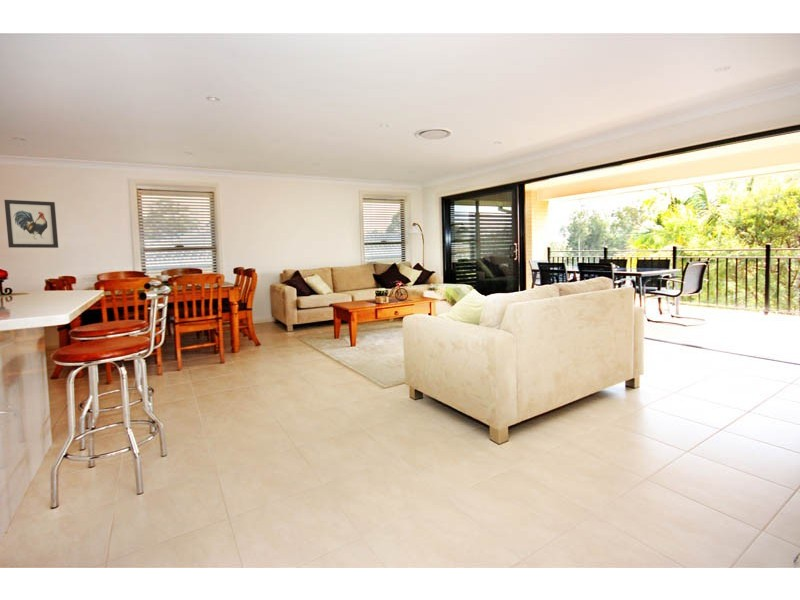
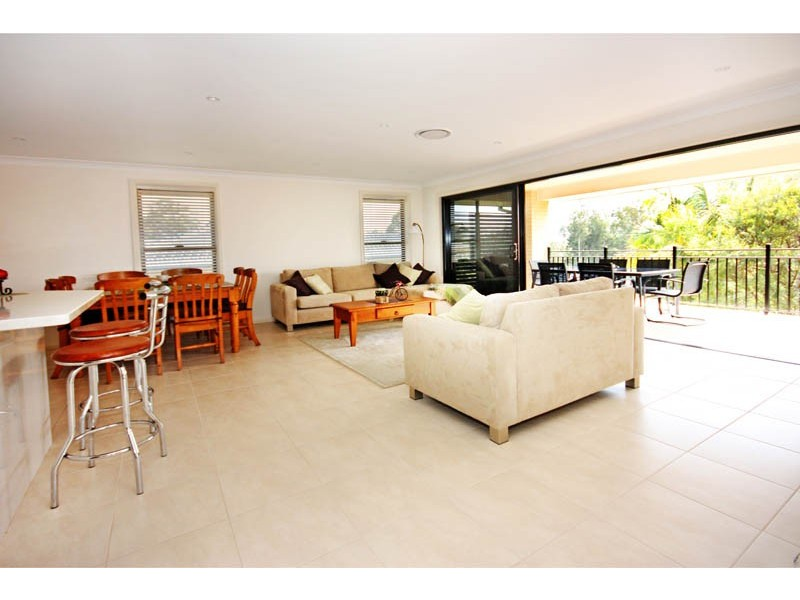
- wall art [3,199,59,249]
